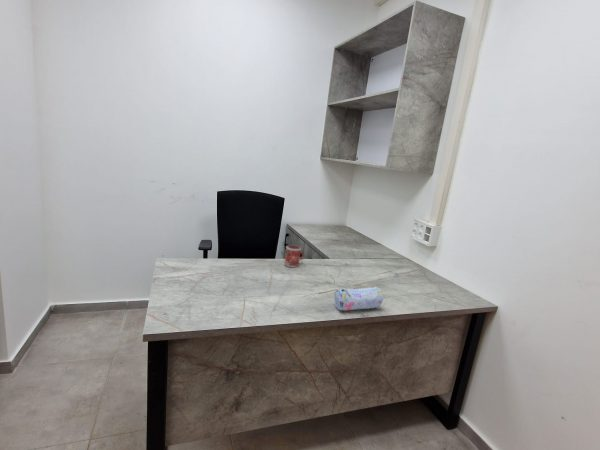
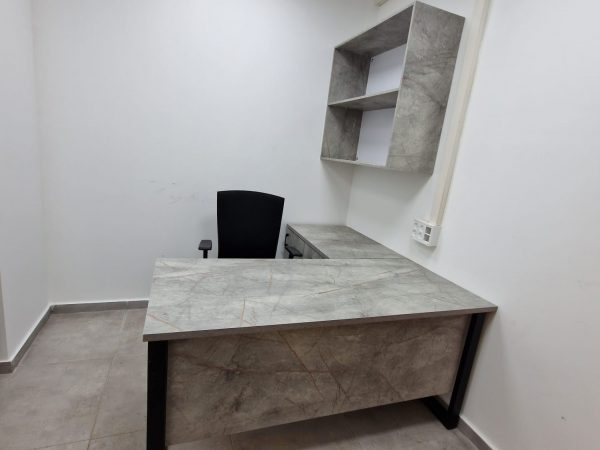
- pencil case [333,286,384,312]
- mug [283,244,305,268]
